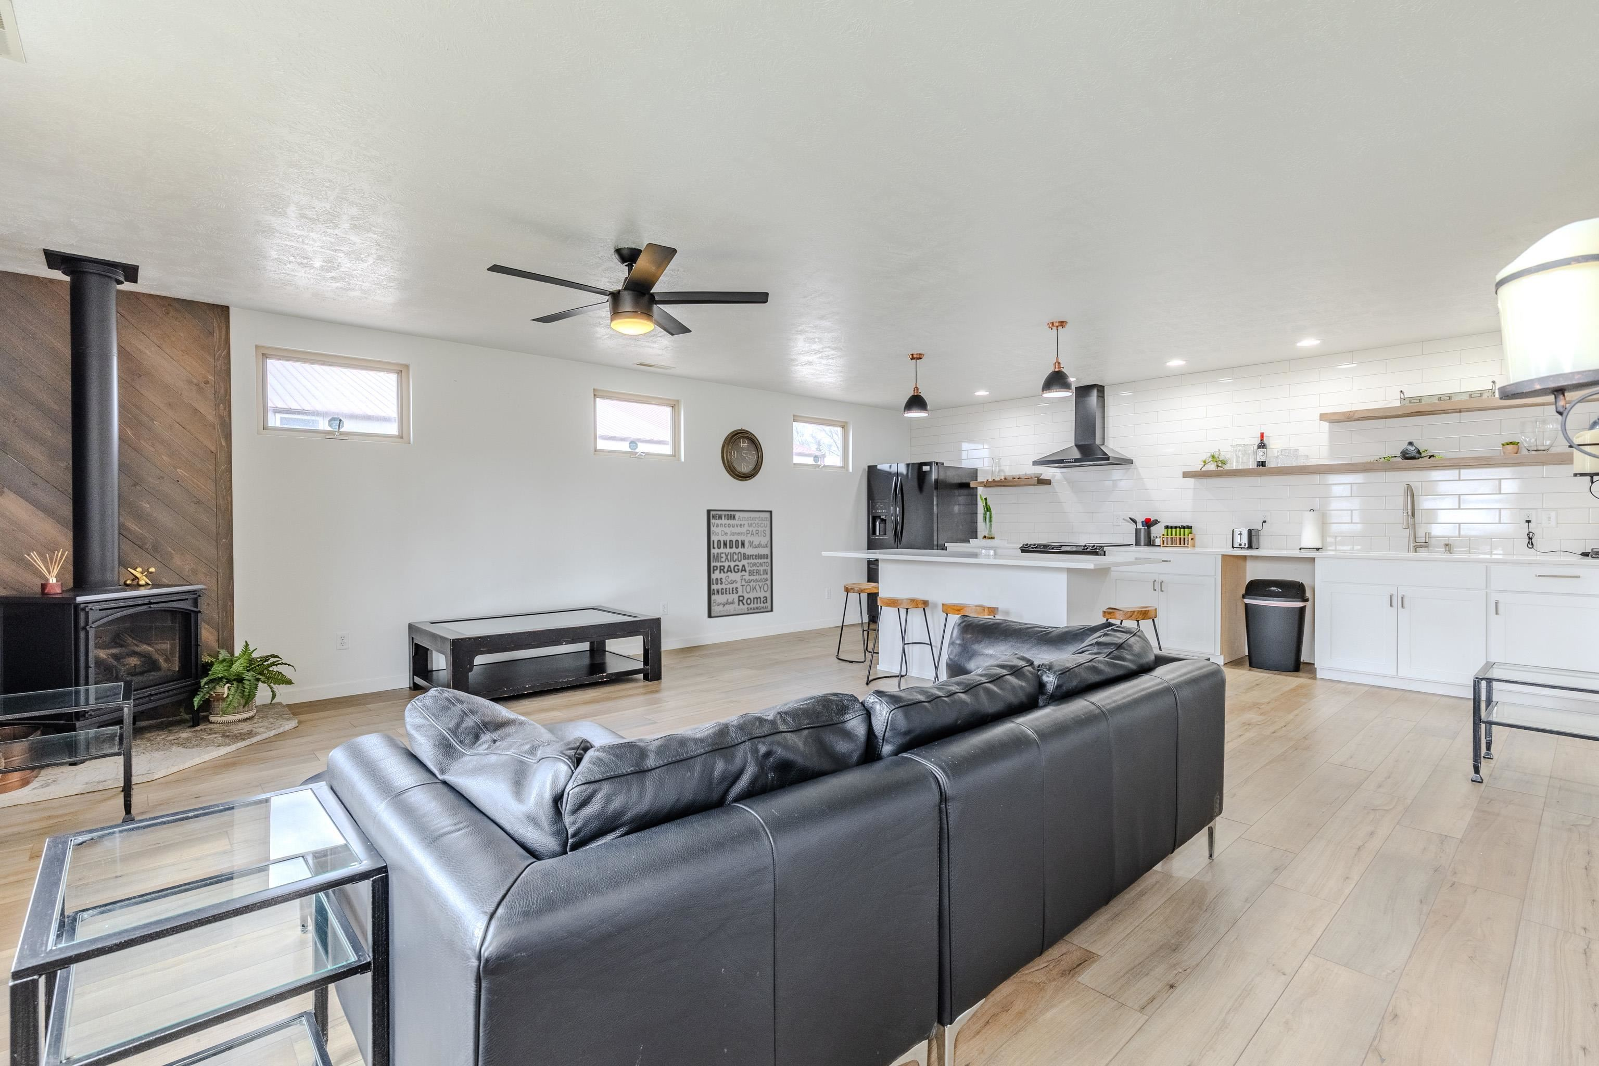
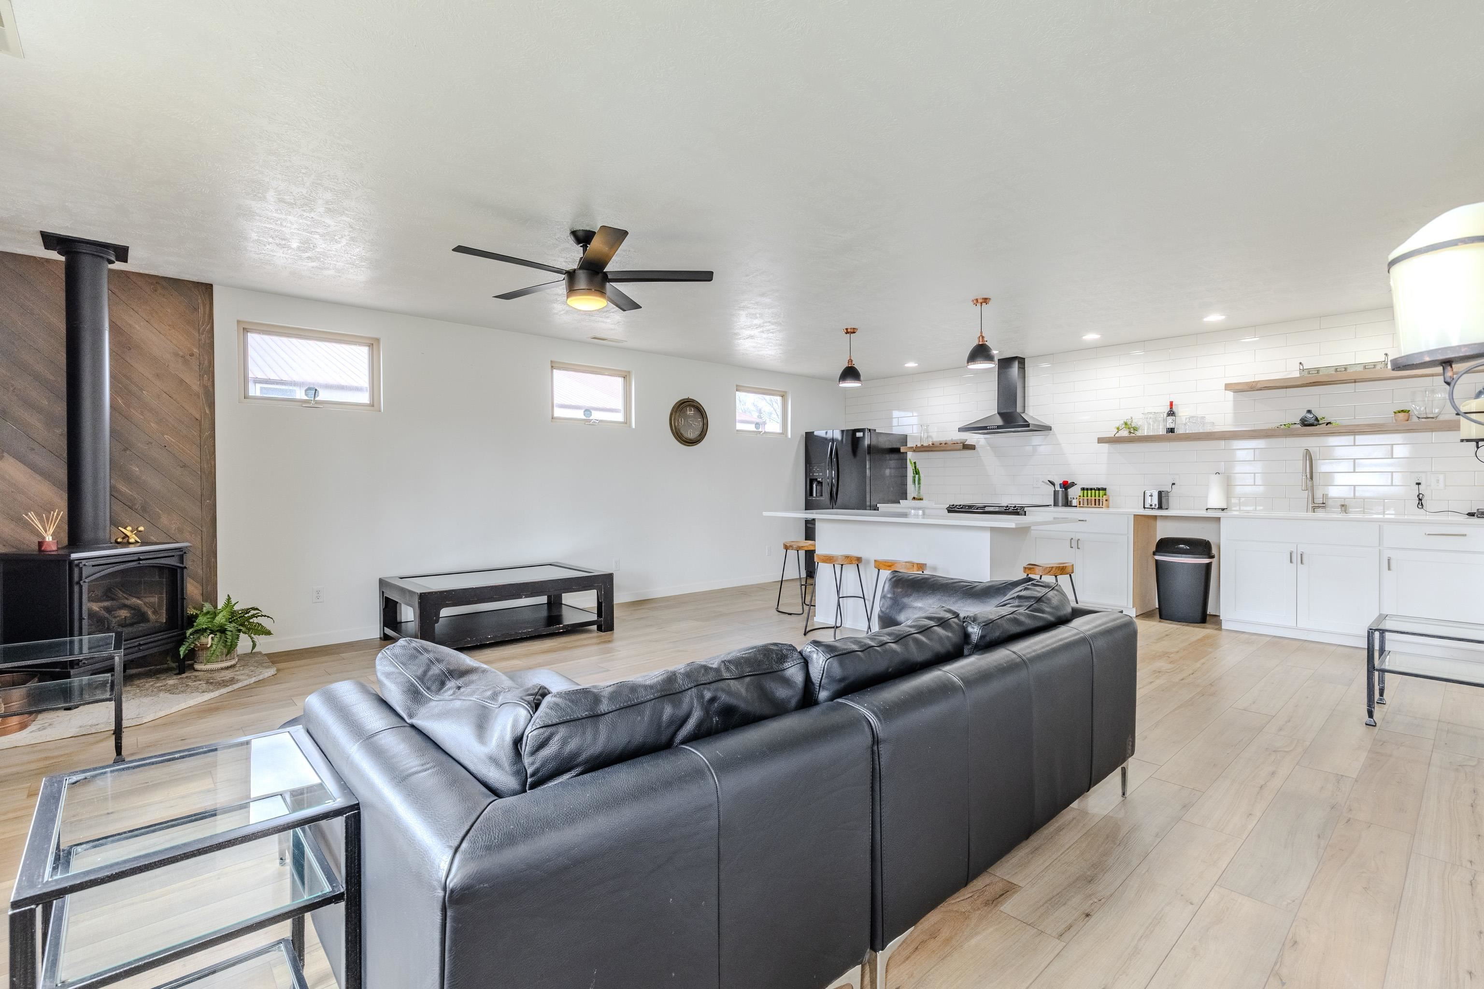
- wall art [706,508,773,619]
